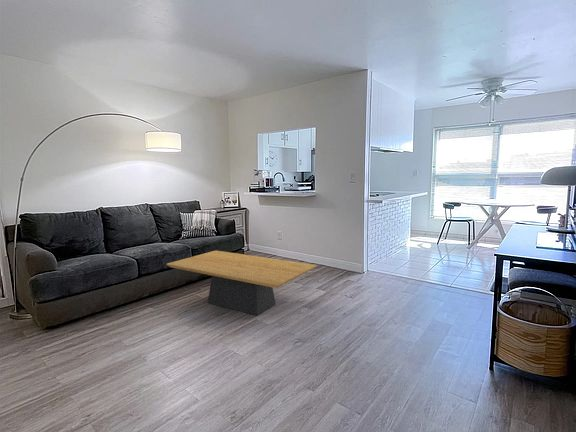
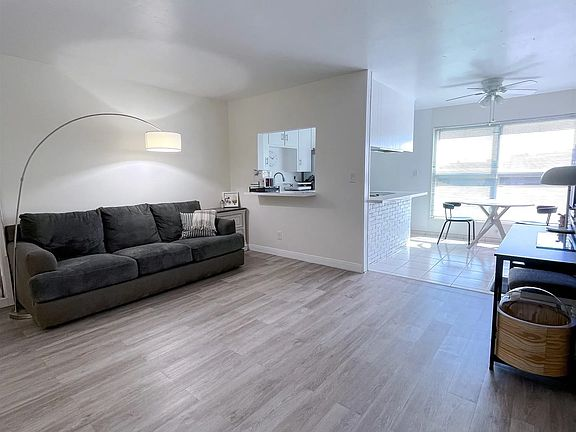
- coffee table [166,250,318,316]
